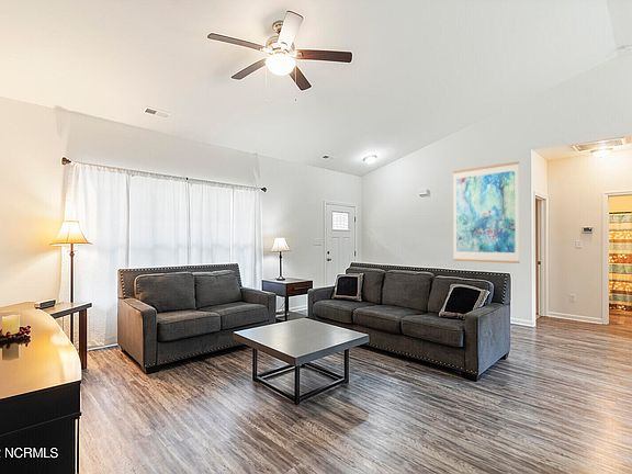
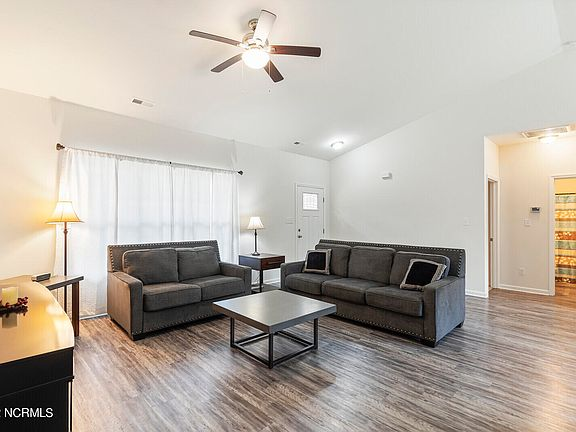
- wall art [452,160,520,264]
